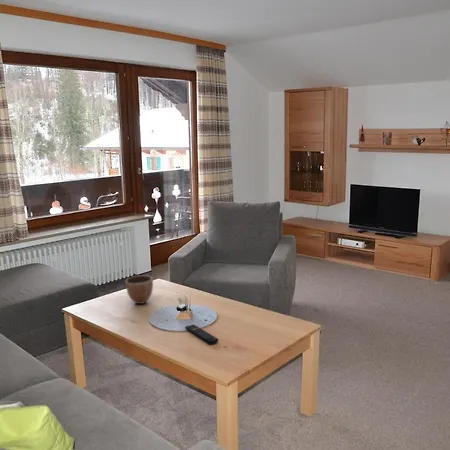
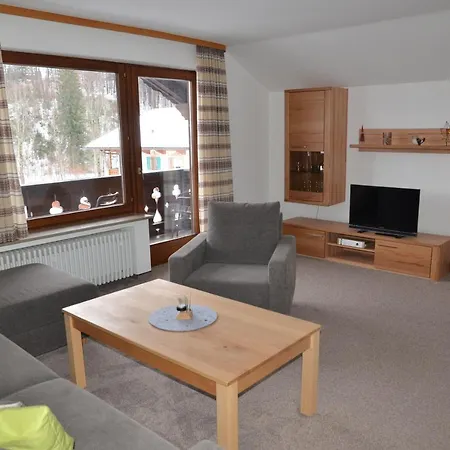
- remote control [184,324,219,345]
- decorative bowl [124,274,154,305]
